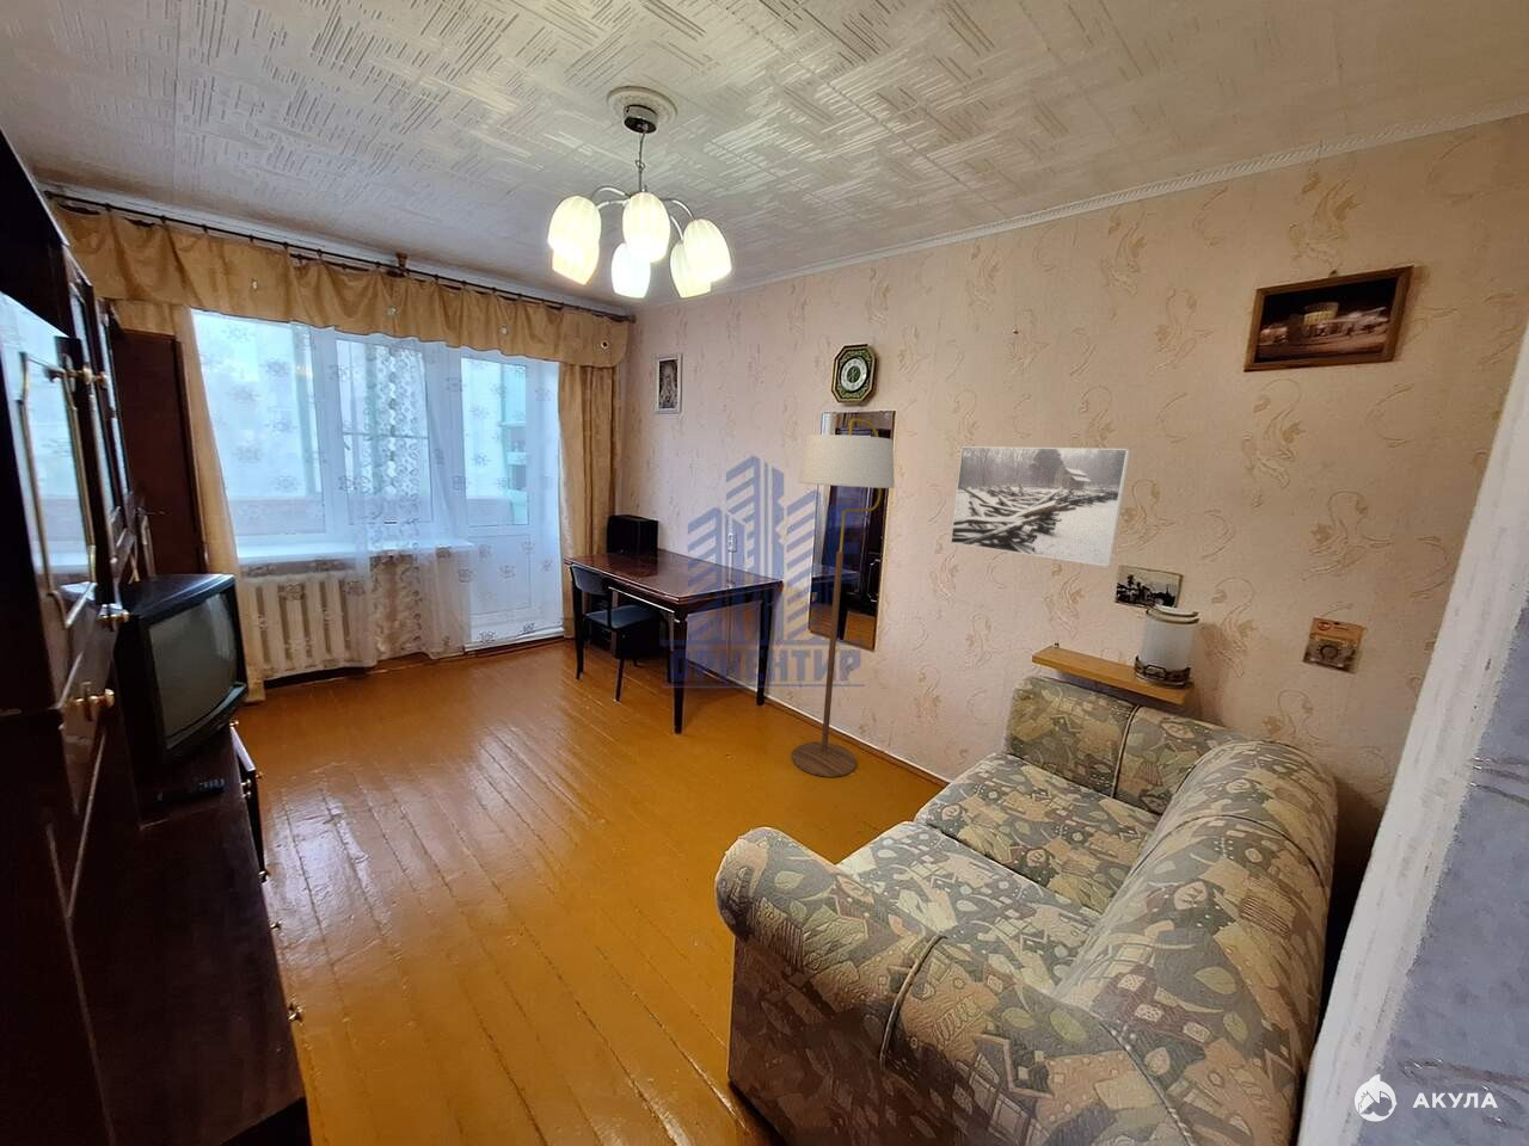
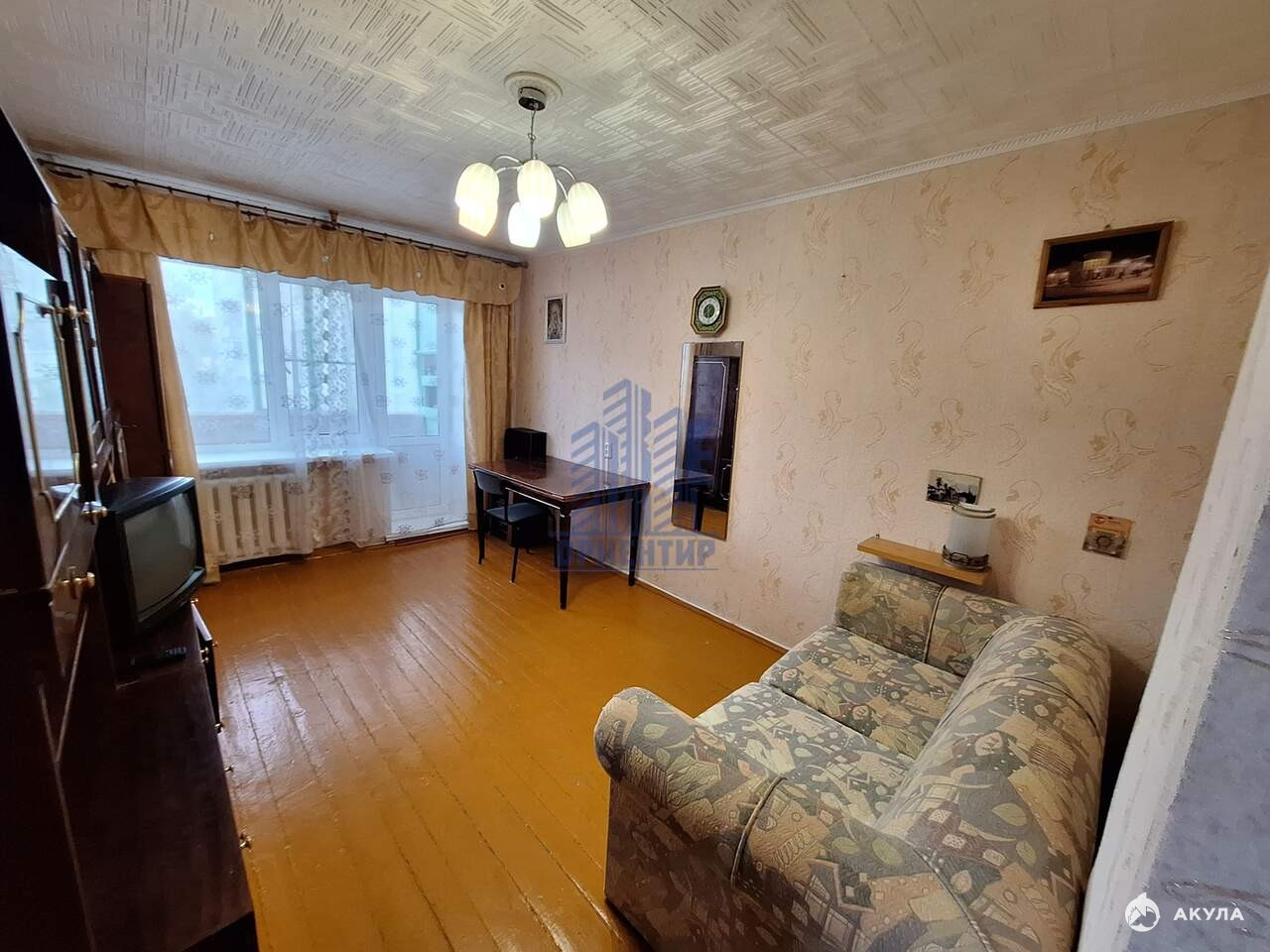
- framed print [950,445,1132,568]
- floor lamp [791,418,896,779]
